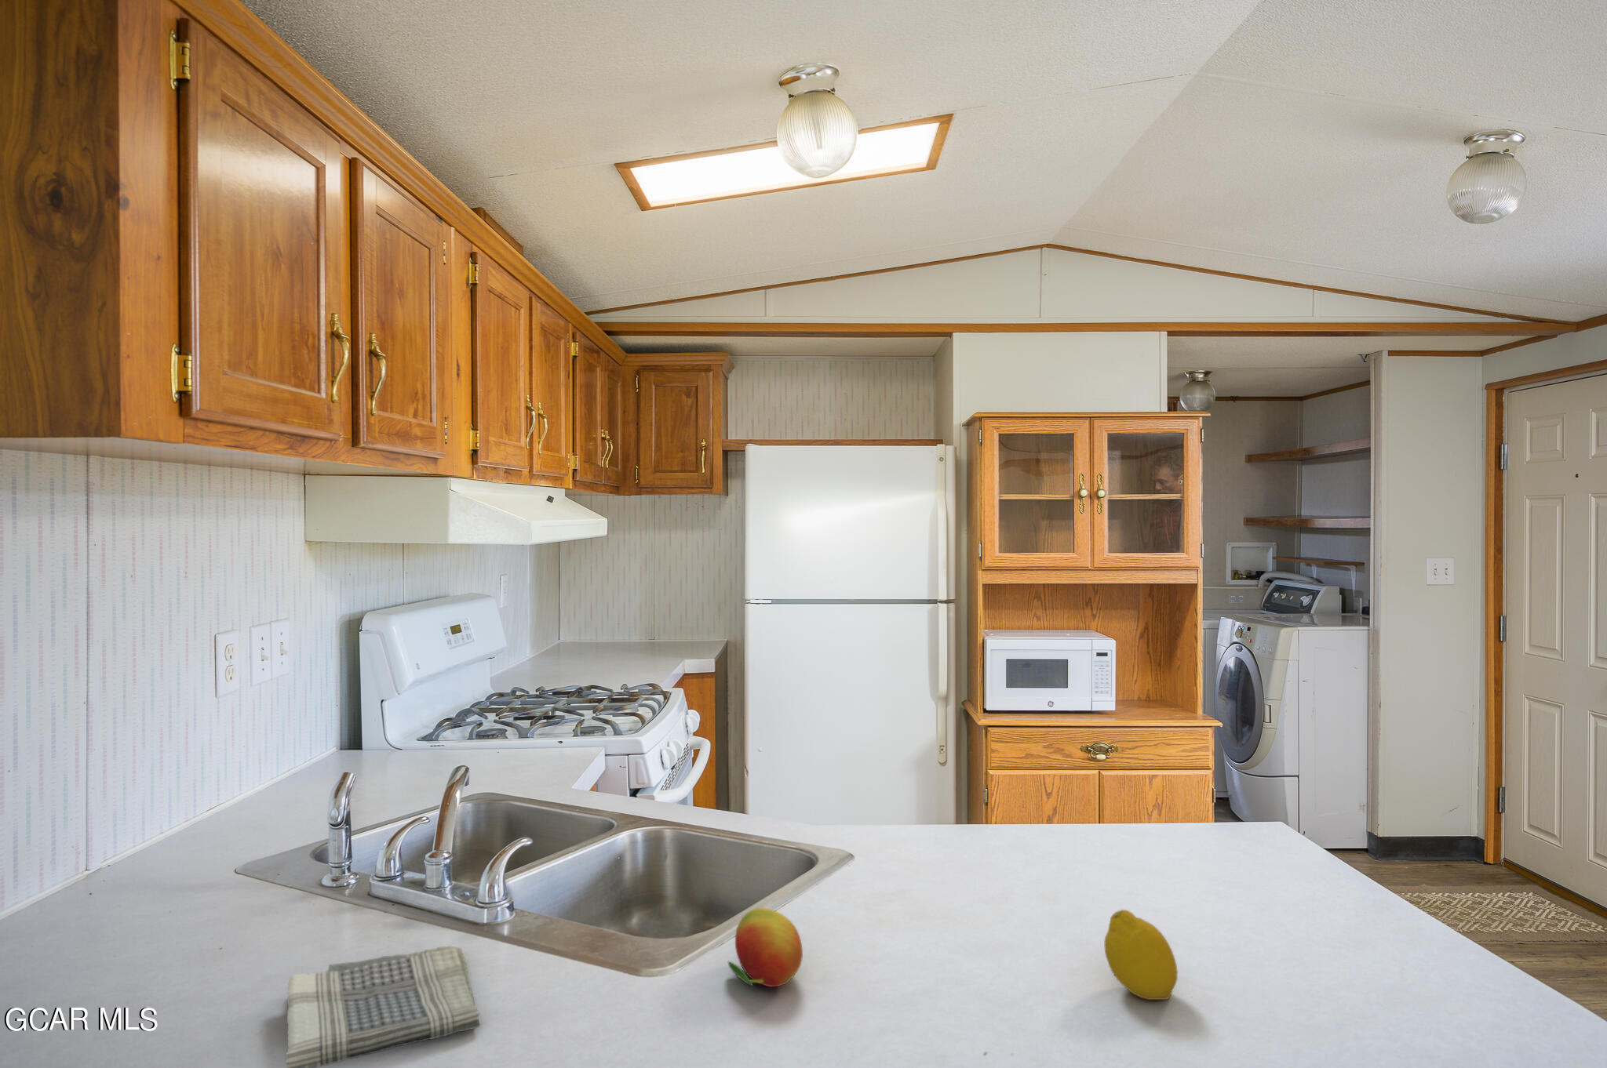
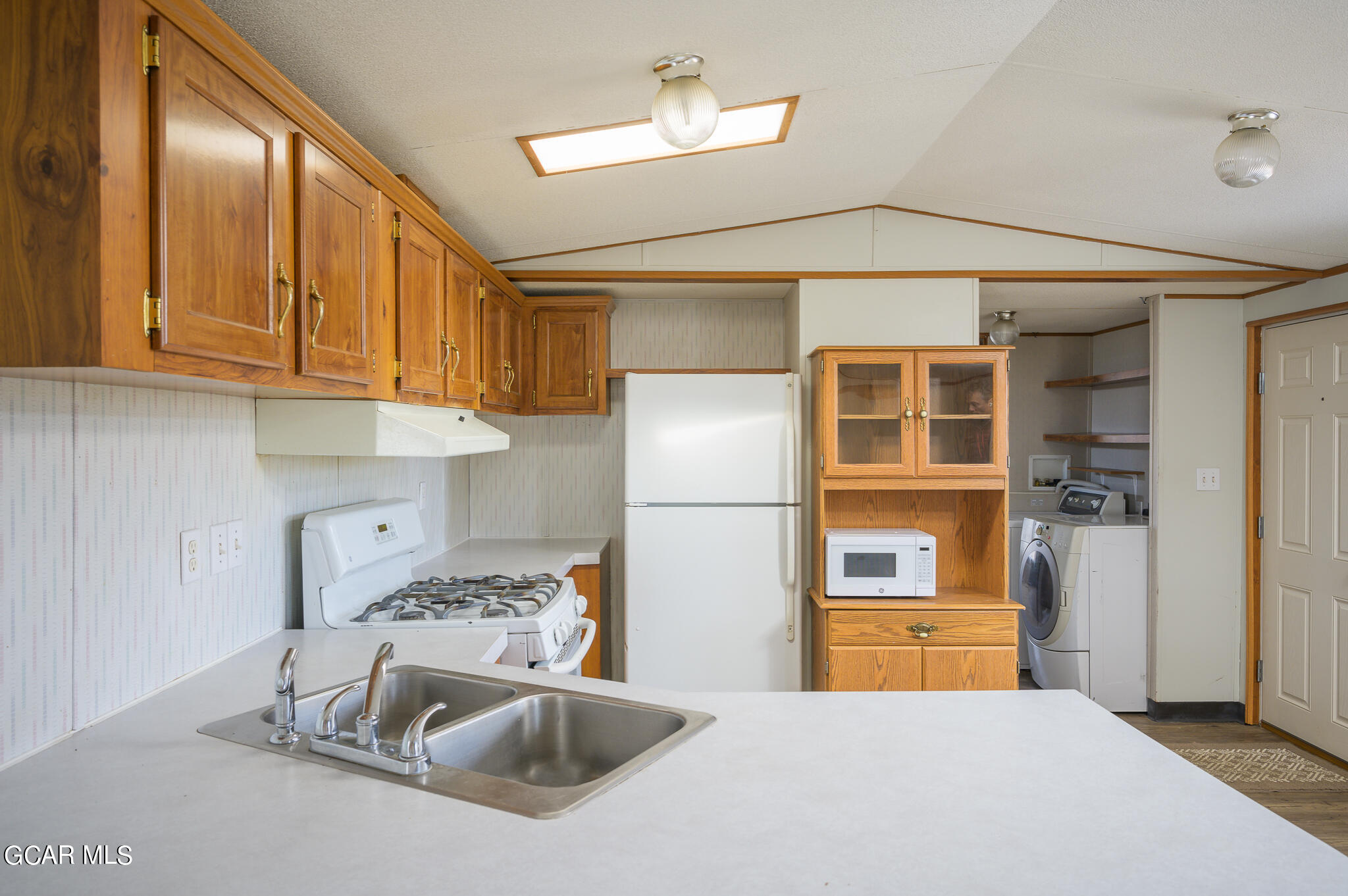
- fruit [727,907,804,988]
- dish towel [285,945,480,1068]
- fruit [1103,908,1179,1000]
